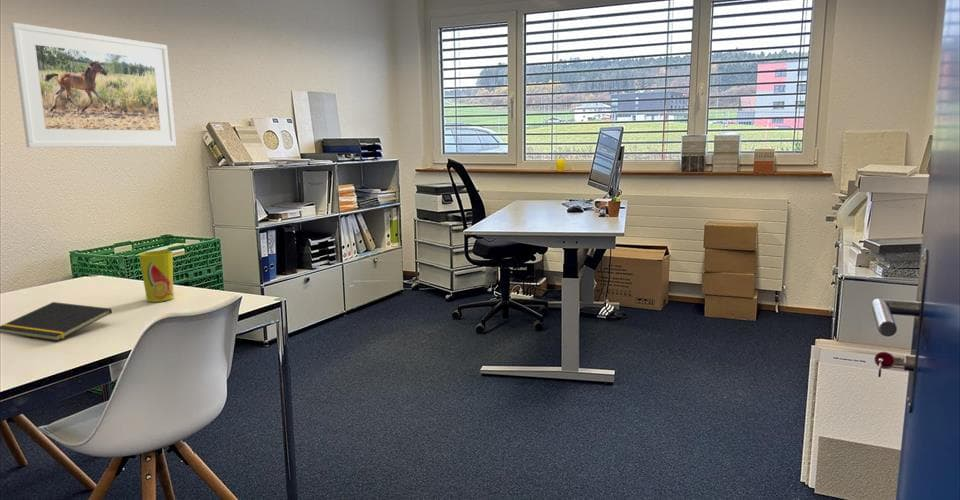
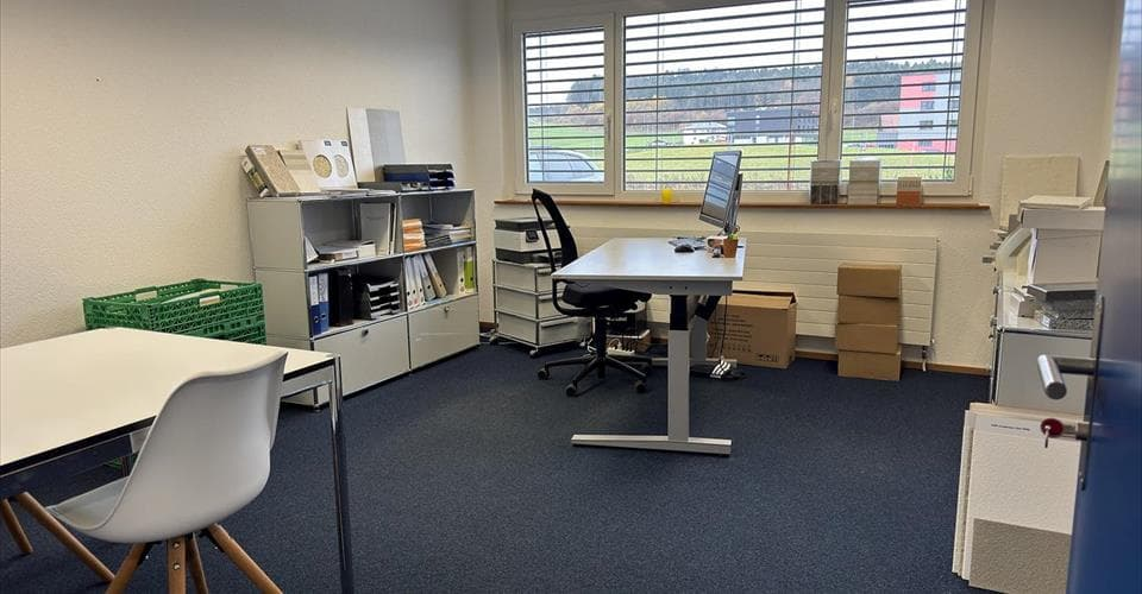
- notepad [0,301,113,342]
- cup [138,250,175,303]
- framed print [10,22,177,148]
